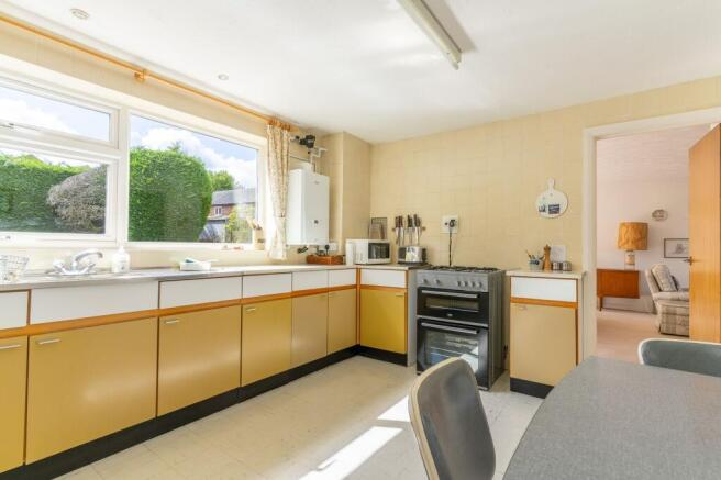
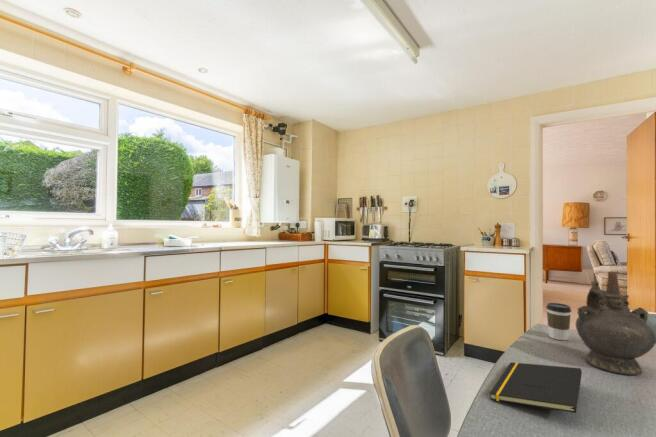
+ notepad [488,361,583,414]
+ ceremonial vessel [575,271,656,376]
+ coffee cup [545,302,572,341]
